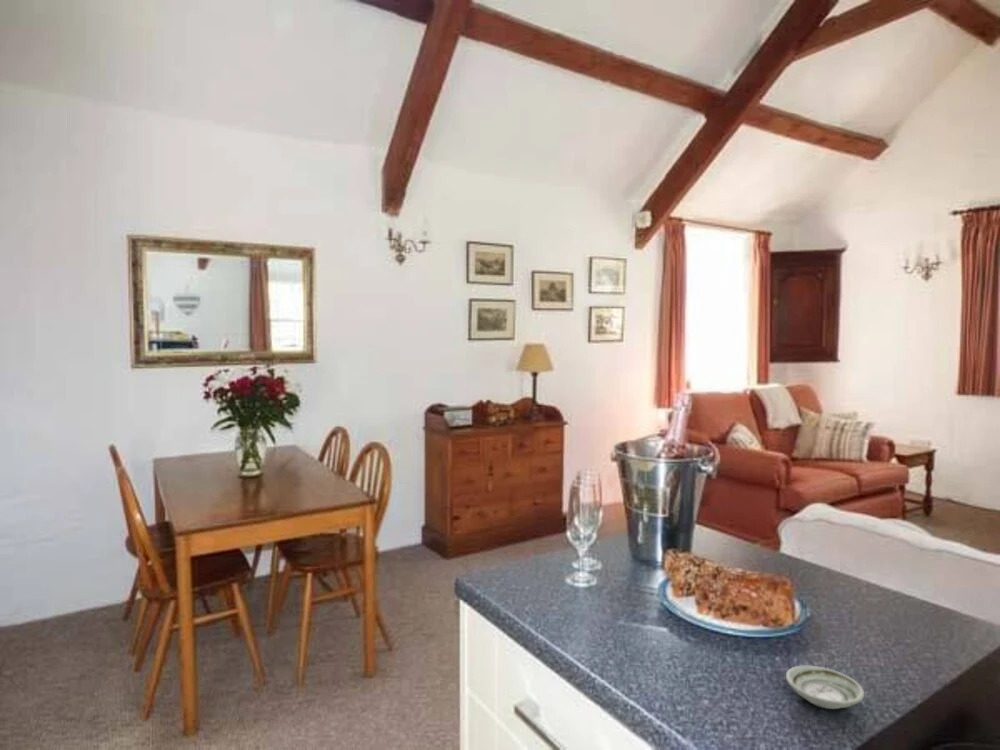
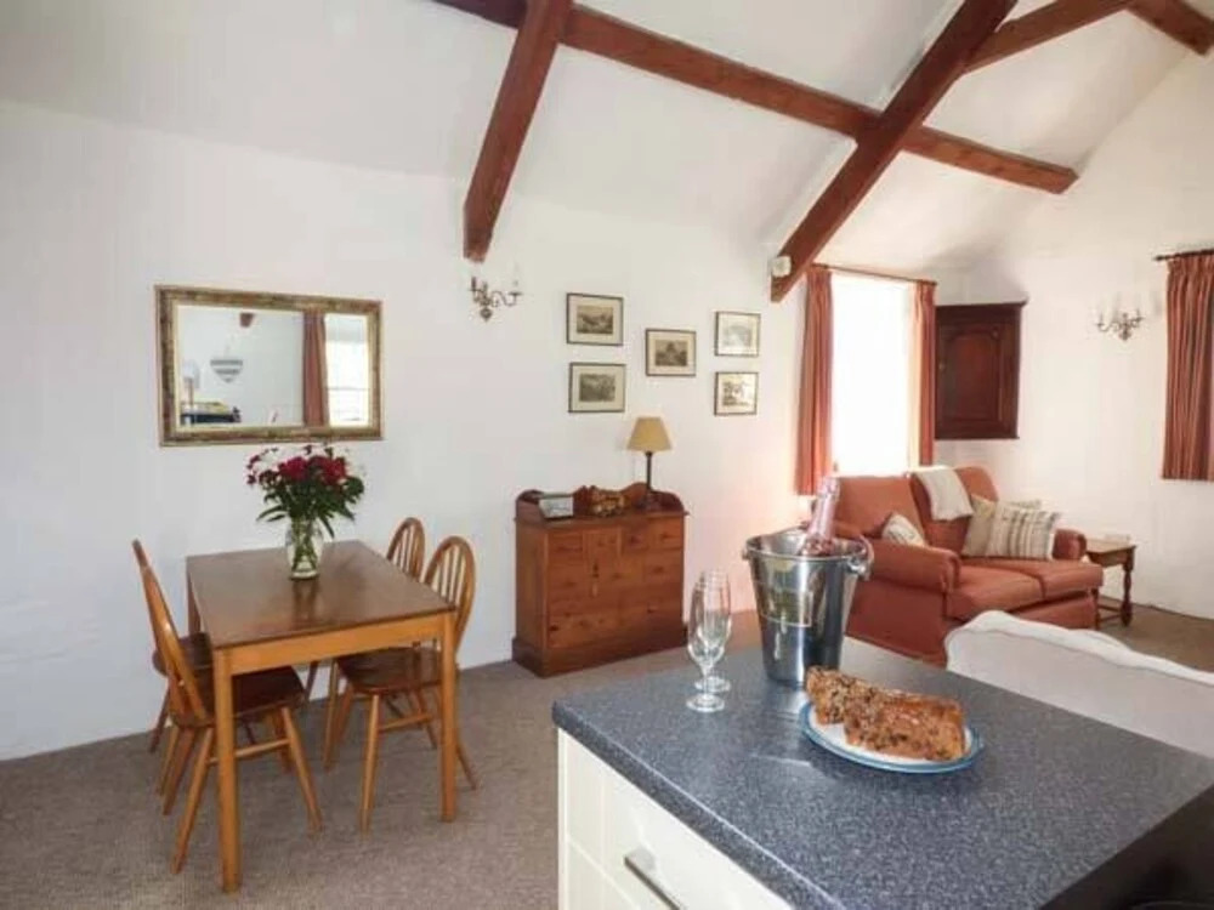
- saucer [785,665,865,710]
